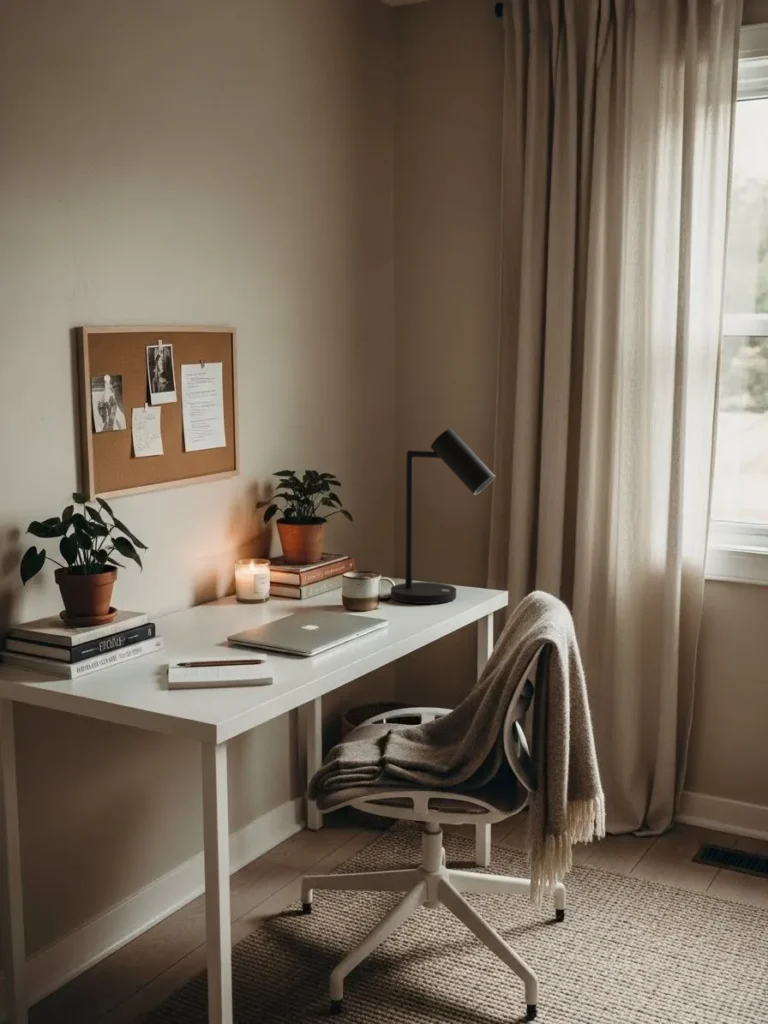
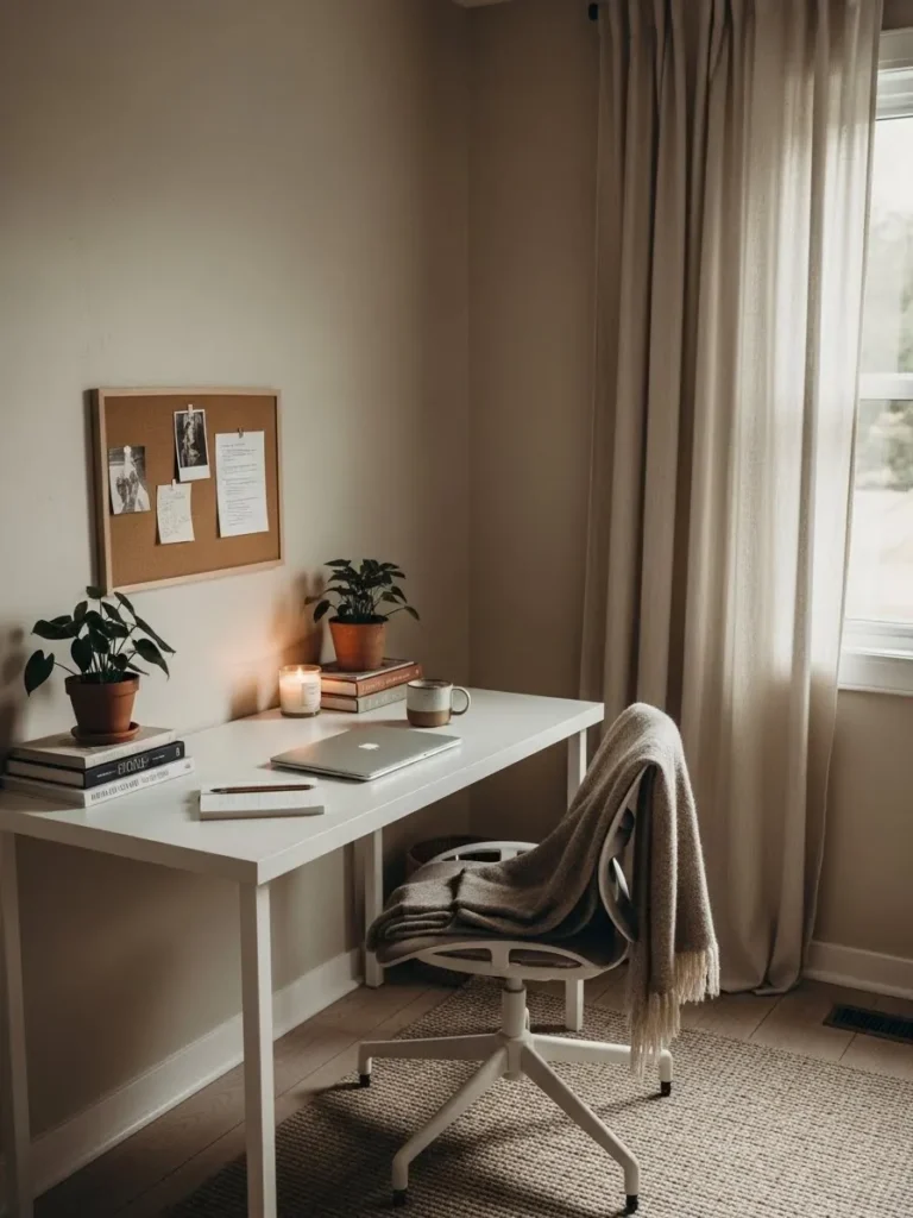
- desk lamp [390,427,496,605]
